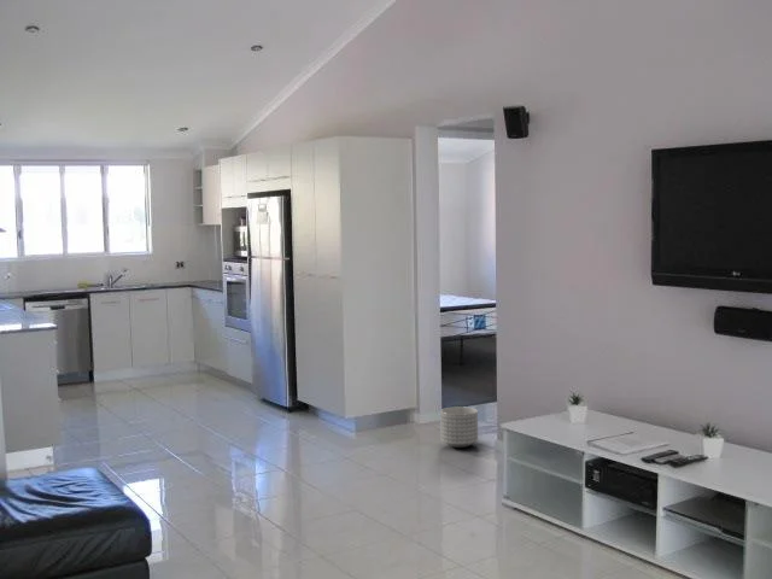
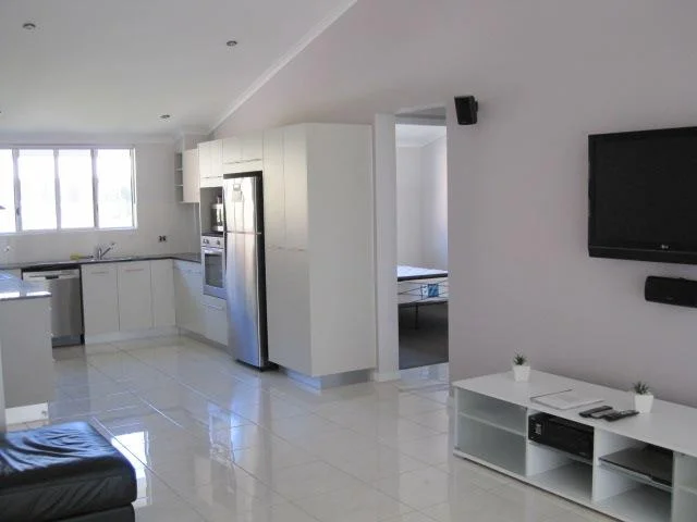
- planter [439,405,479,449]
